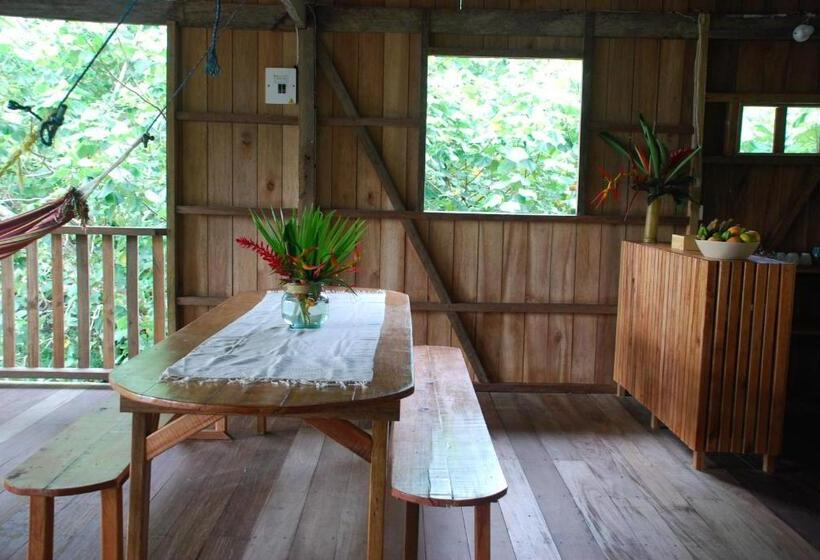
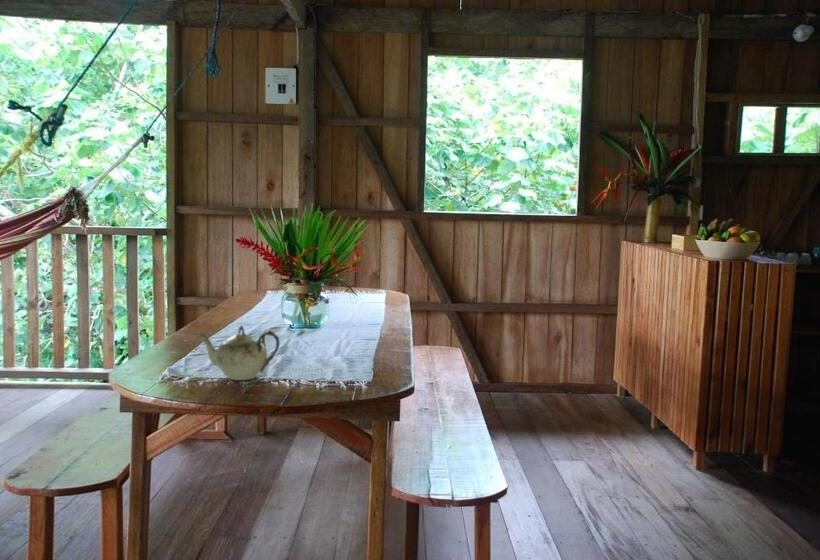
+ teapot [195,324,281,381]
